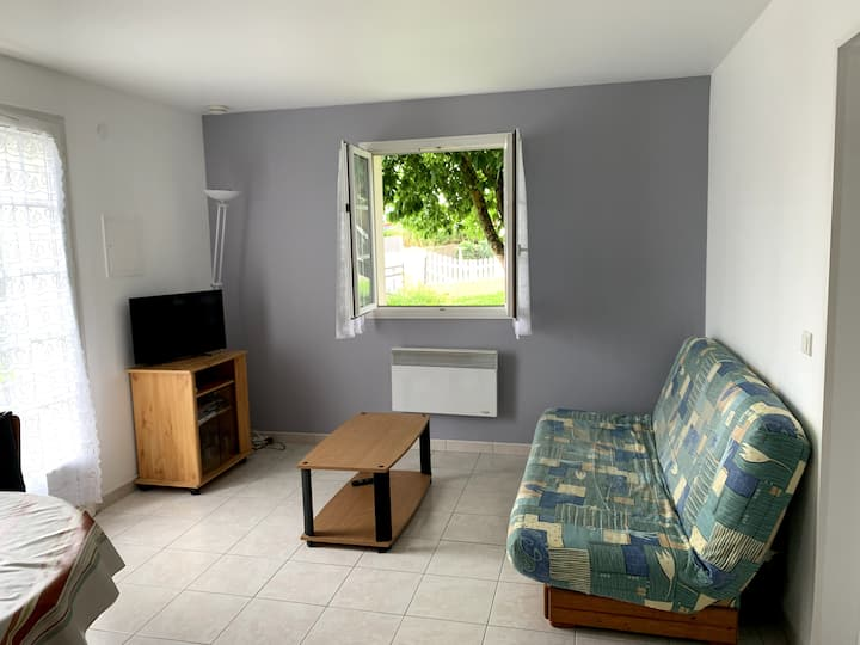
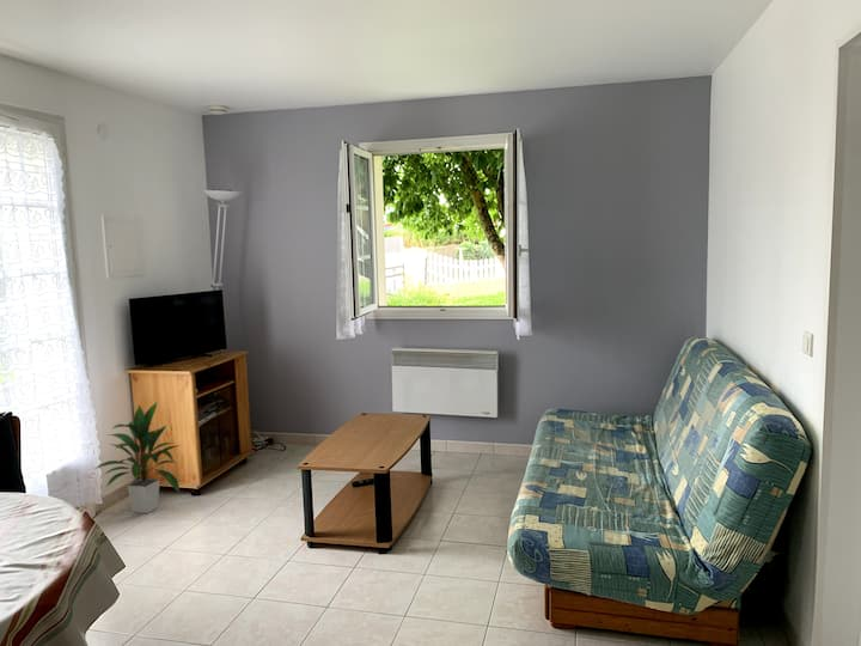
+ indoor plant [92,400,182,514]
